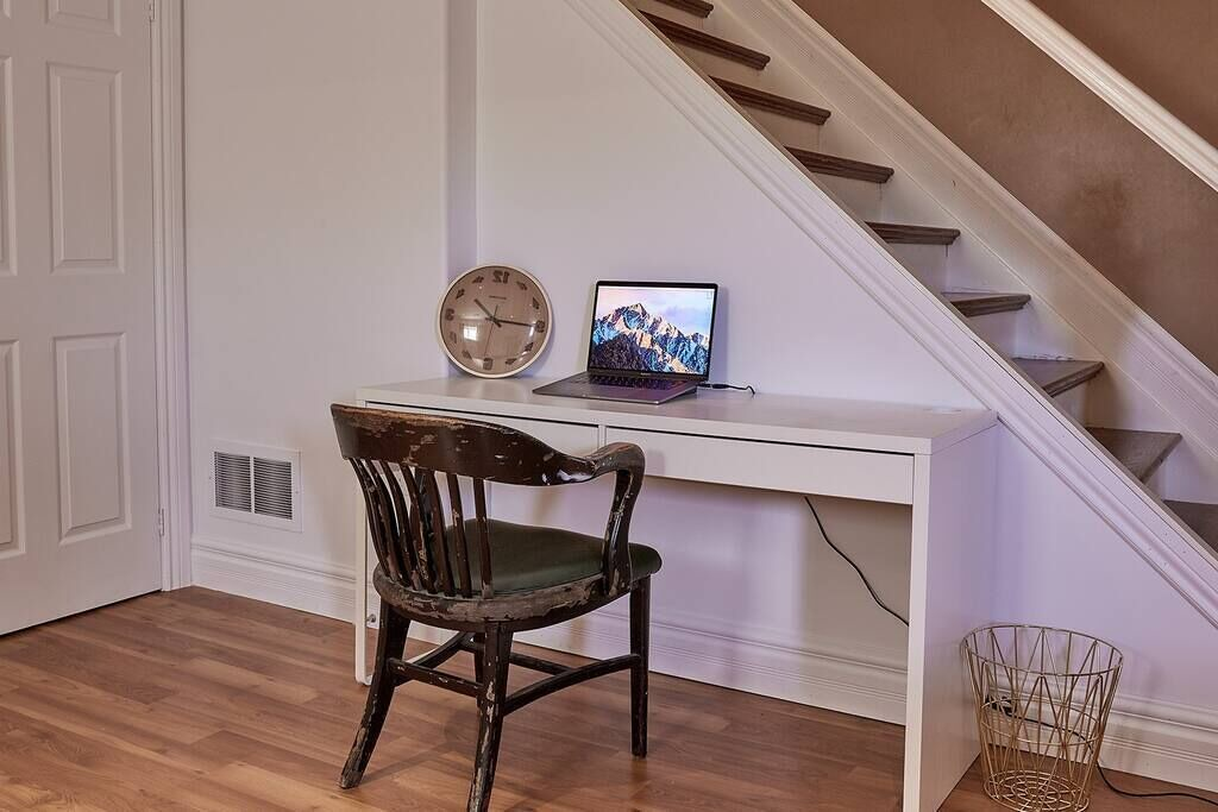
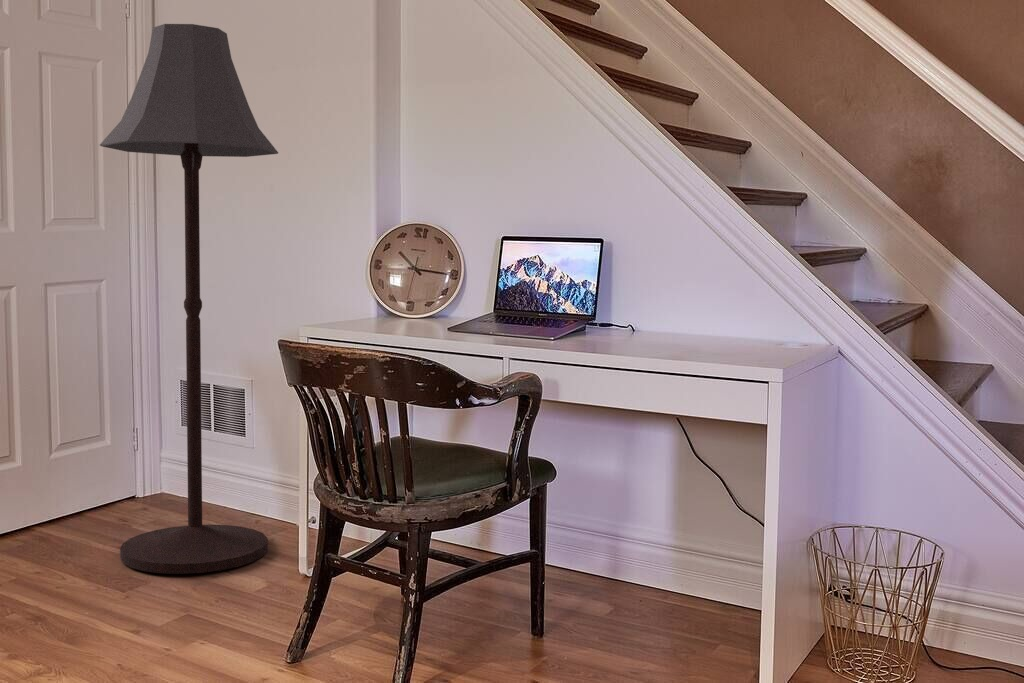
+ floor lamp [99,23,279,575]
